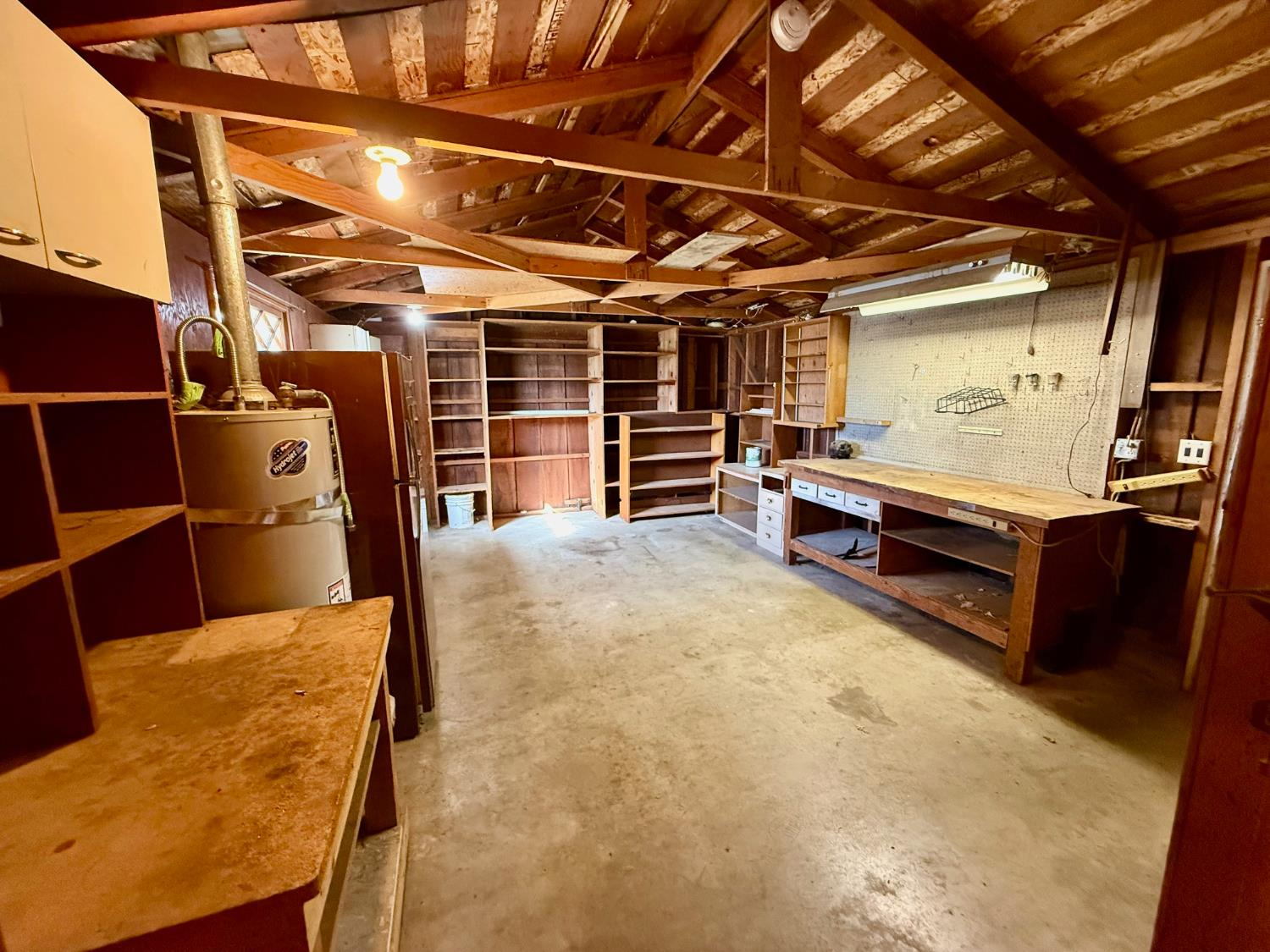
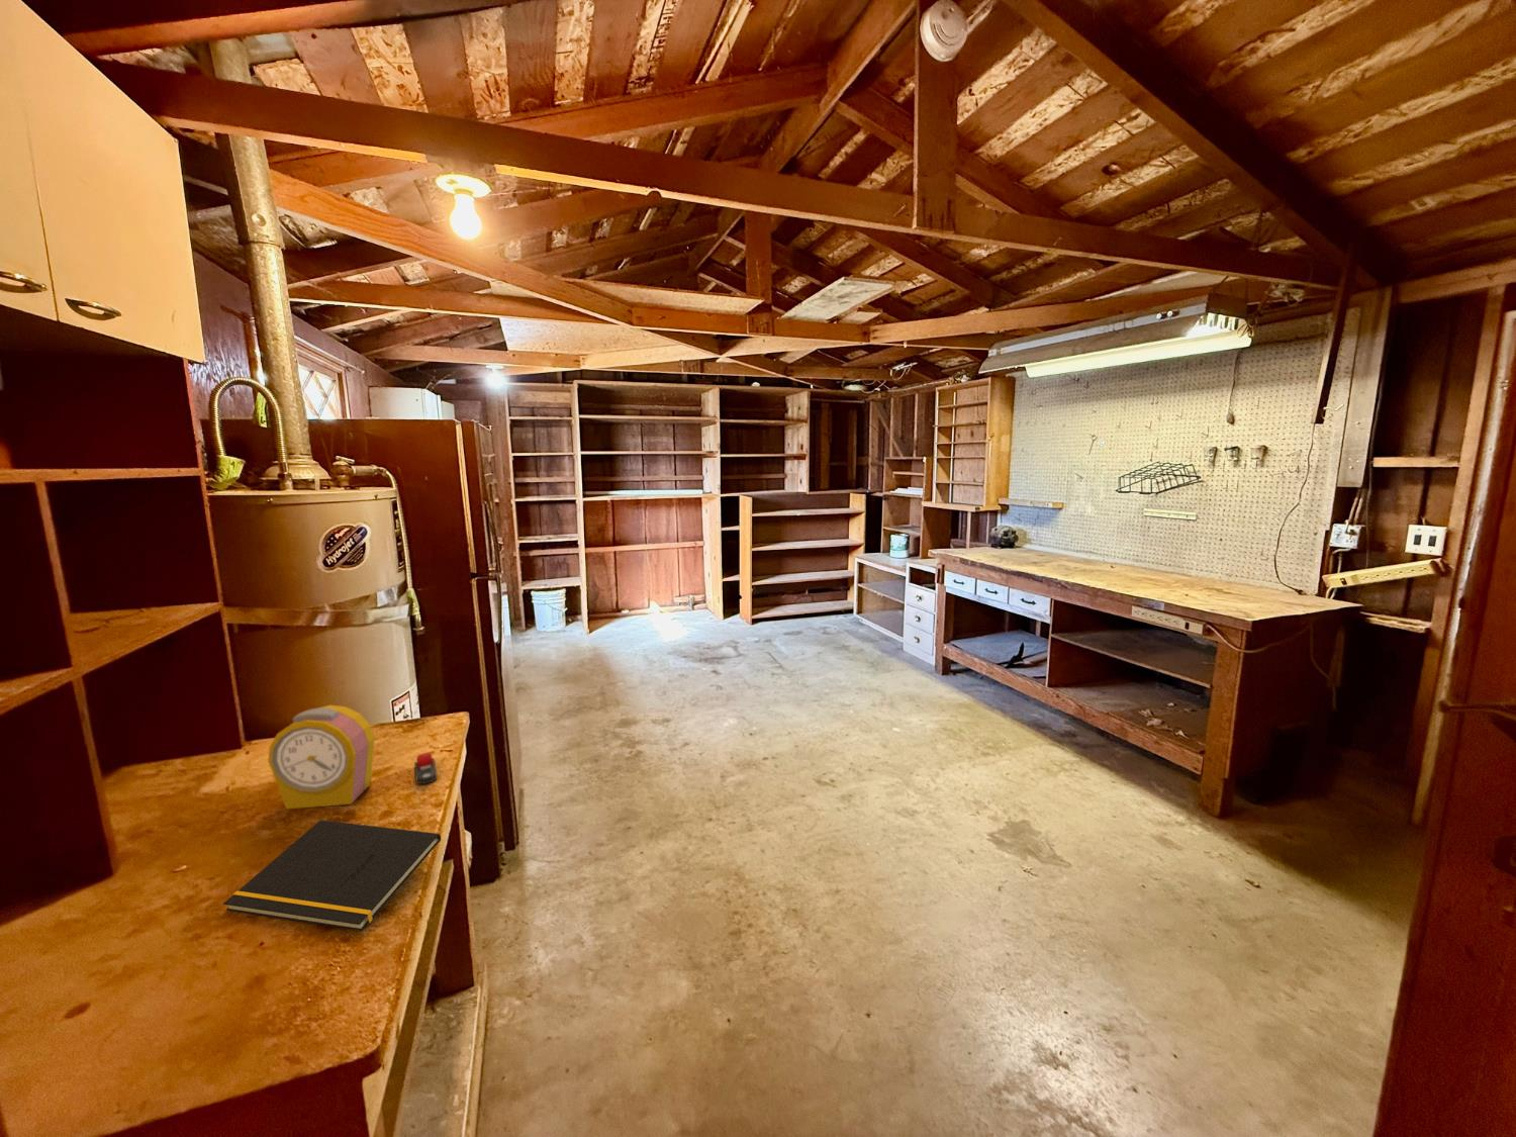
+ notepad [222,818,442,932]
+ alarm clock [267,705,376,811]
+ stapler [413,751,438,786]
